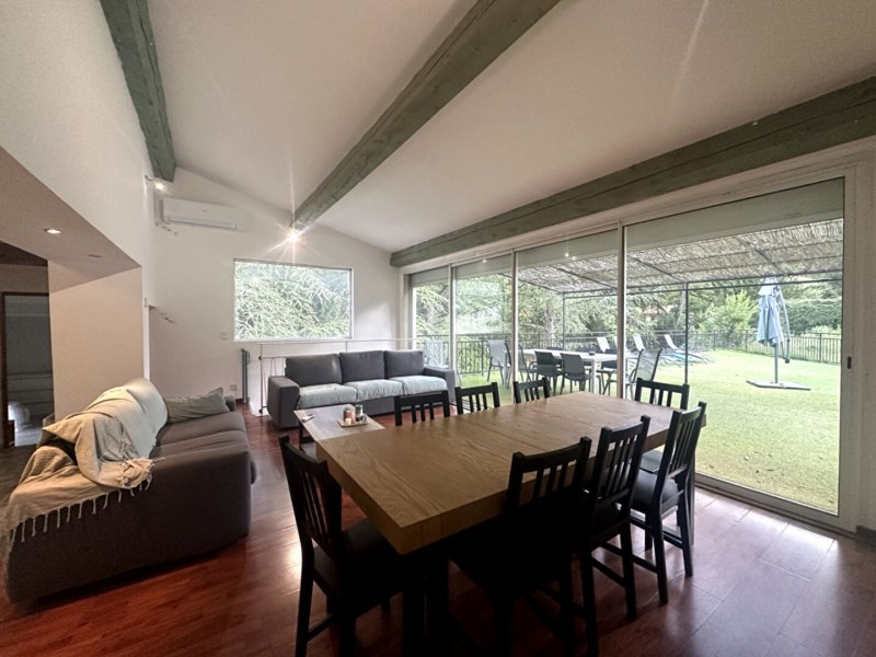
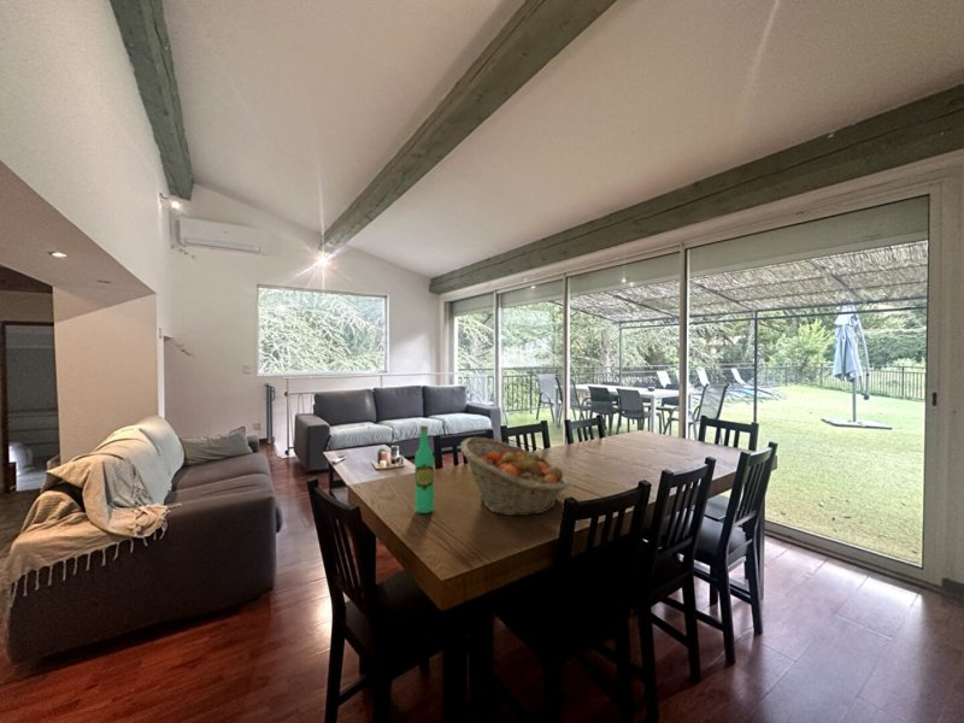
+ fruit basket [459,436,569,517]
+ wine bottle [413,424,435,515]
